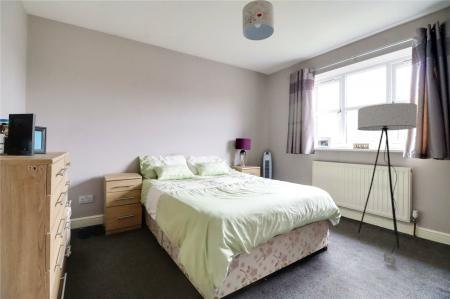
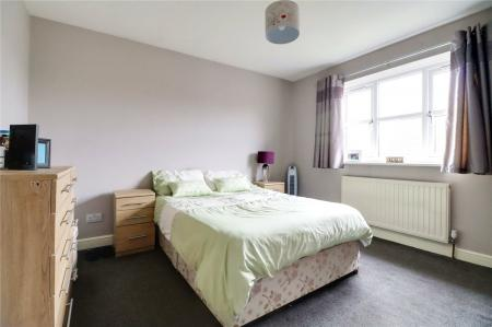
- floor lamp [357,102,418,265]
